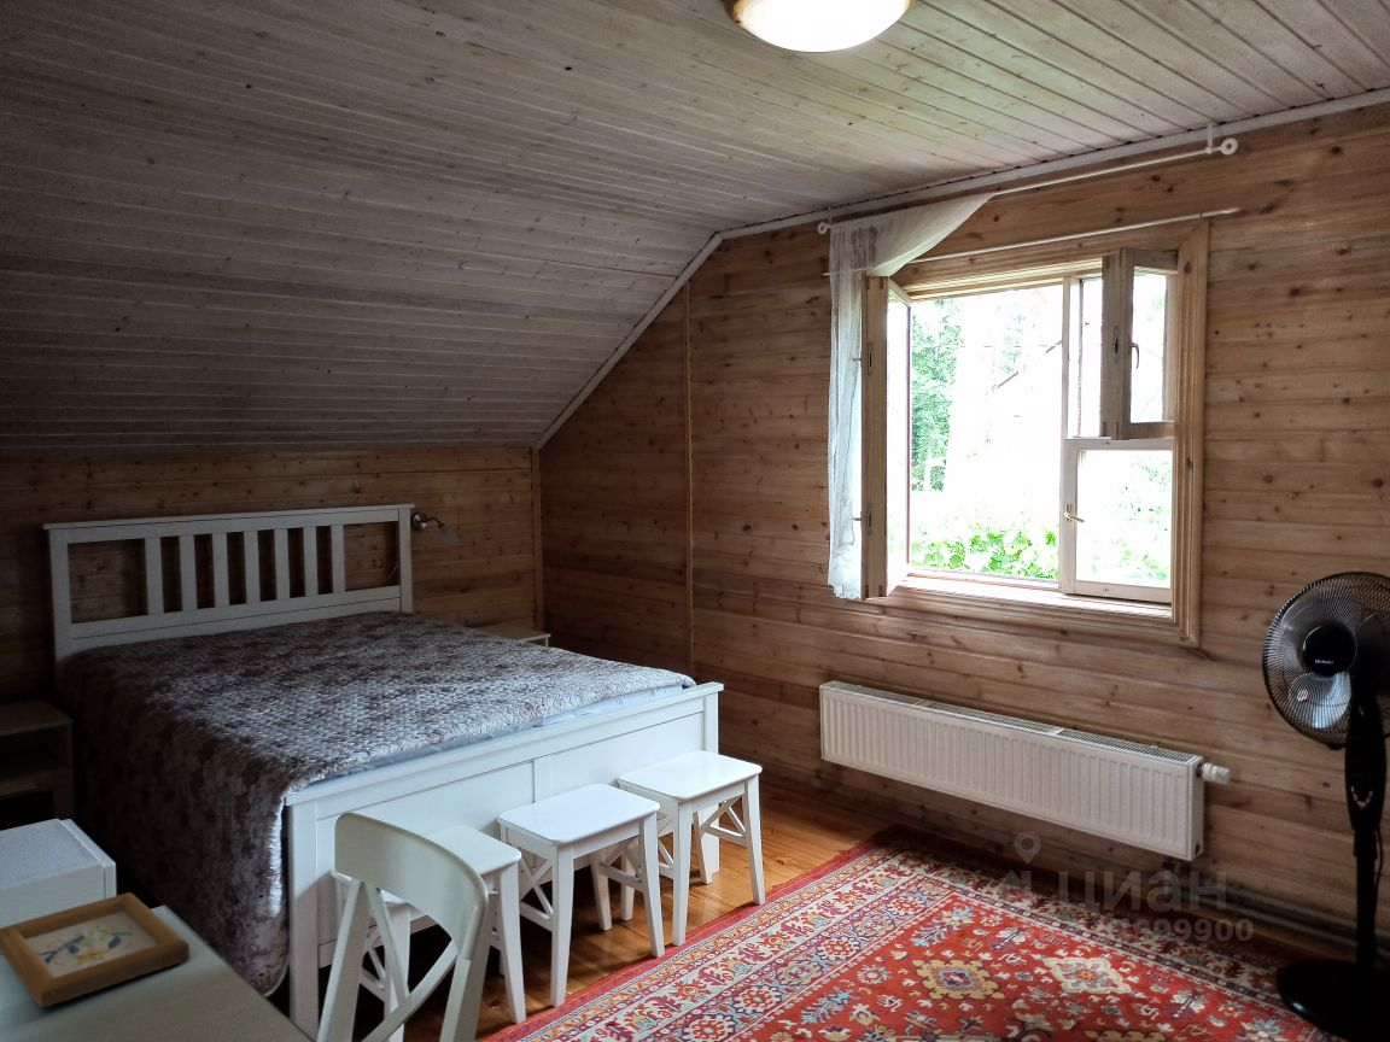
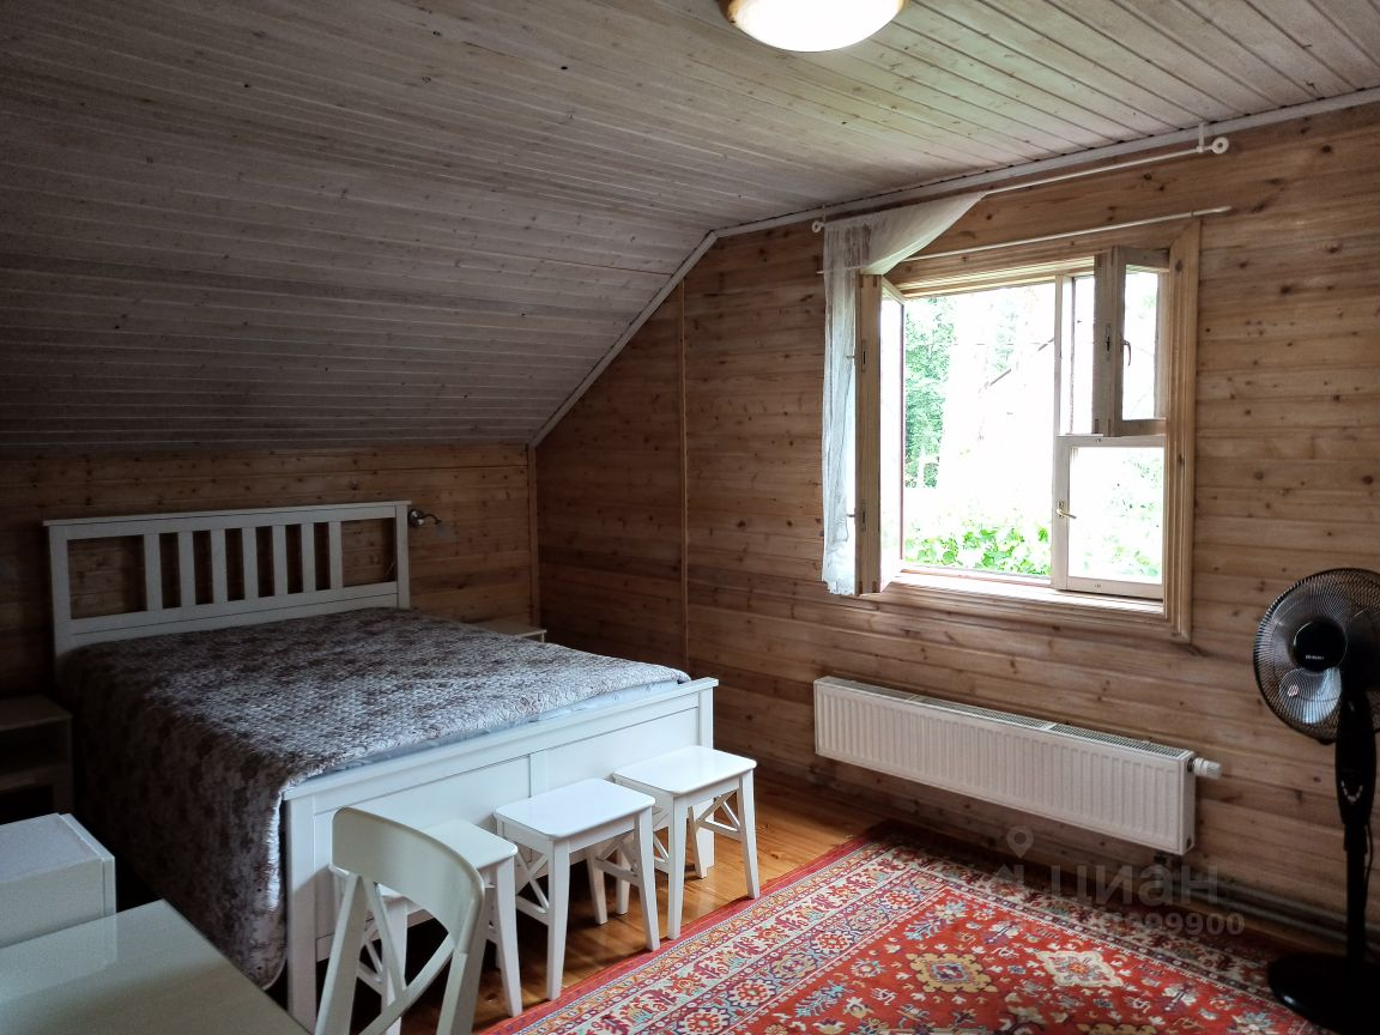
- picture frame [0,891,191,1009]
